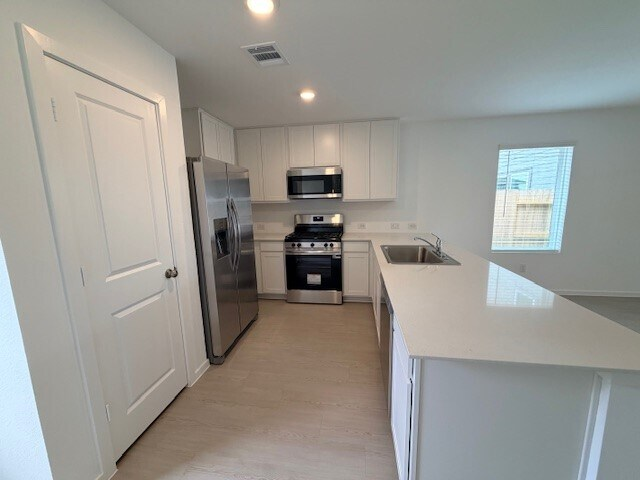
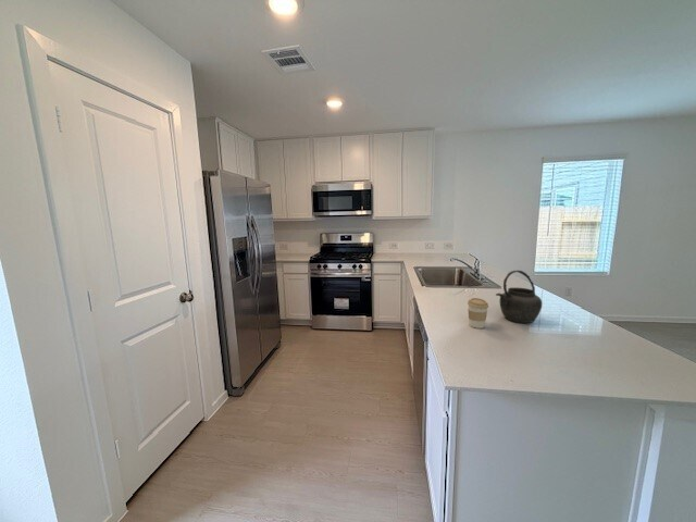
+ kettle [495,270,543,324]
+ coffee cup [467,297,489,330]
